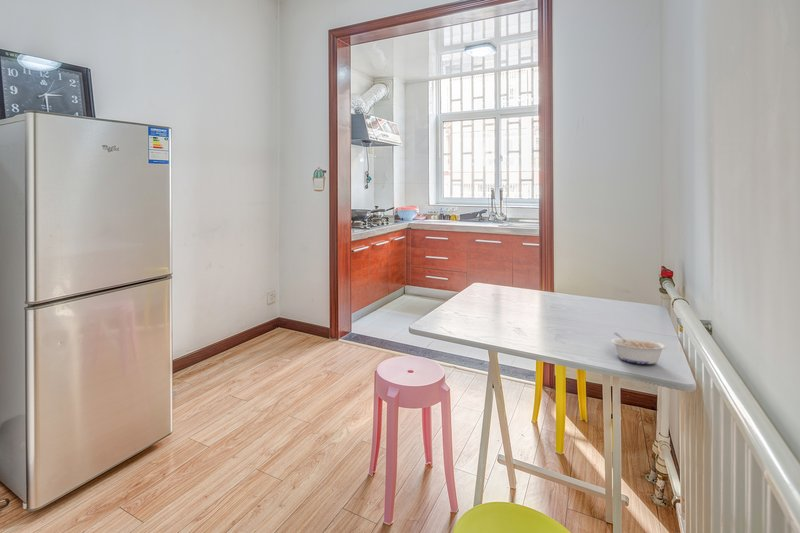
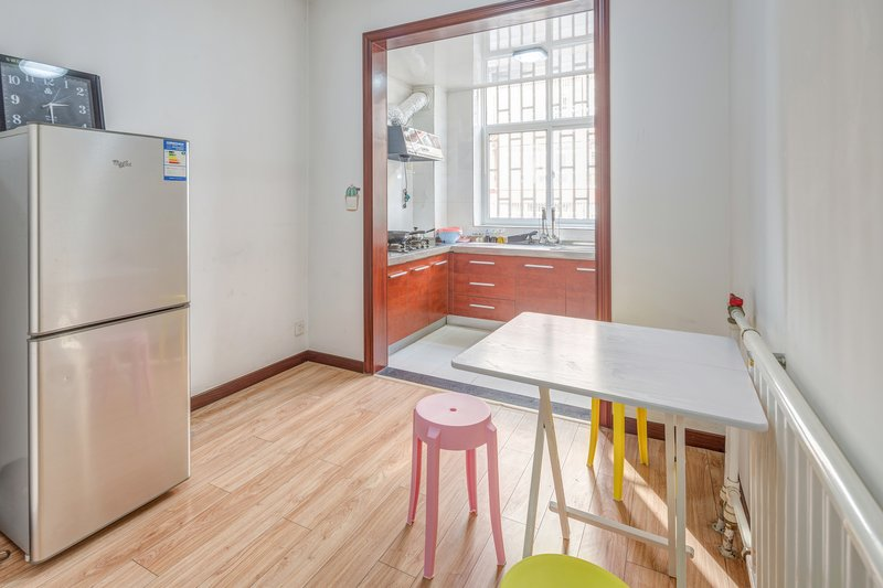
- legume [610,332,668,365]
